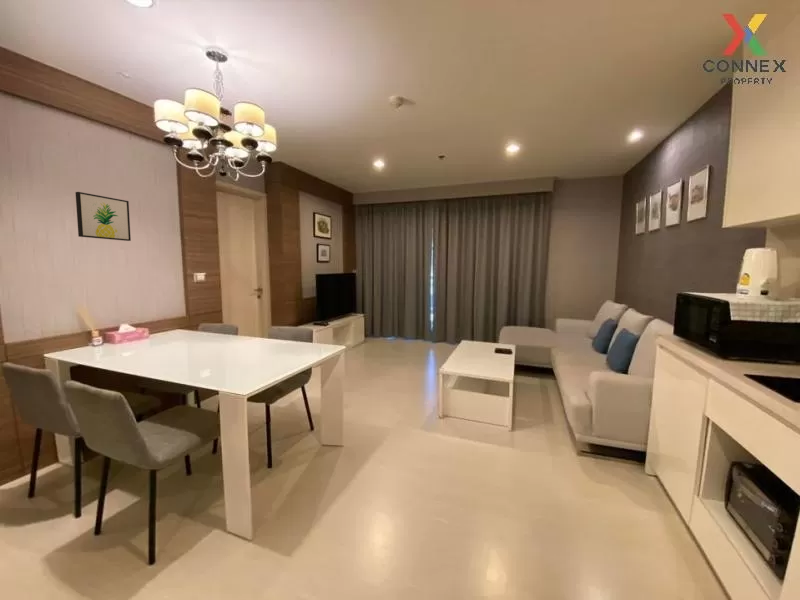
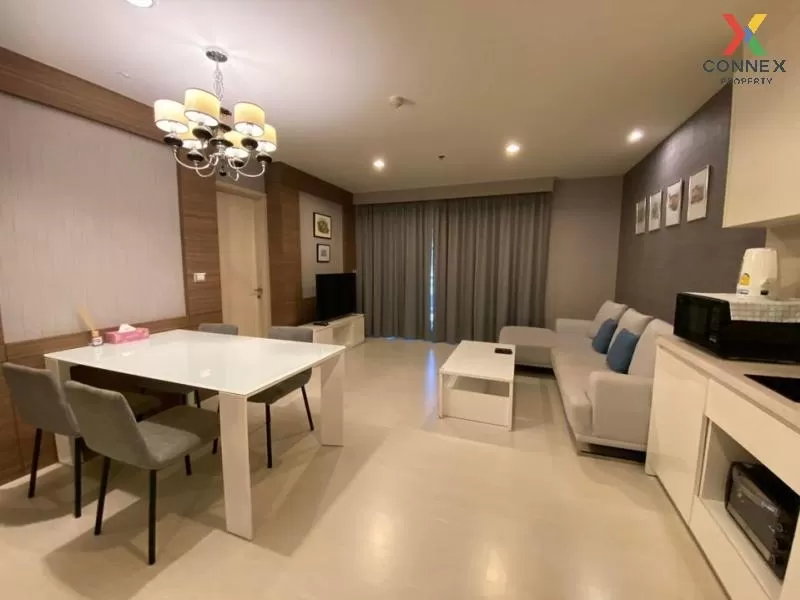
- wall art [74,191,132,242]
